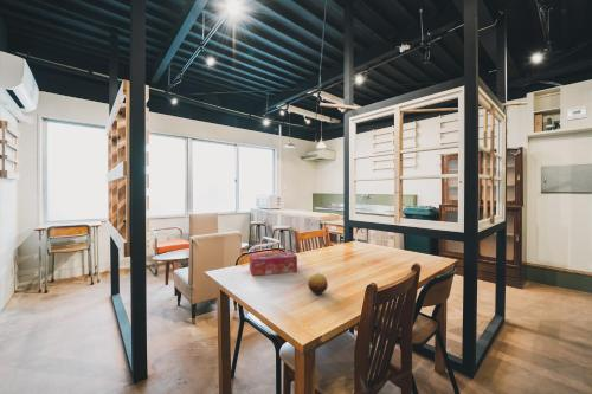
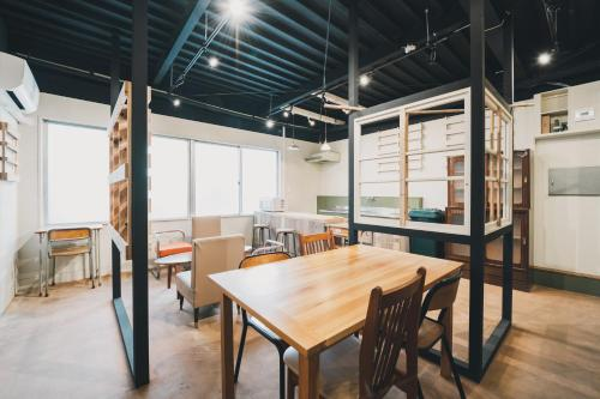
- tissue box [249,251,298,277]
- fruit [307,272,329,296]
